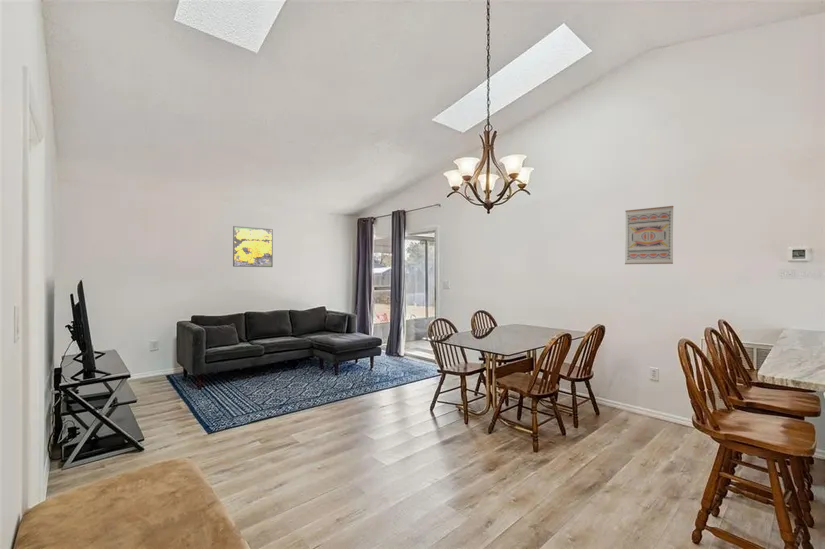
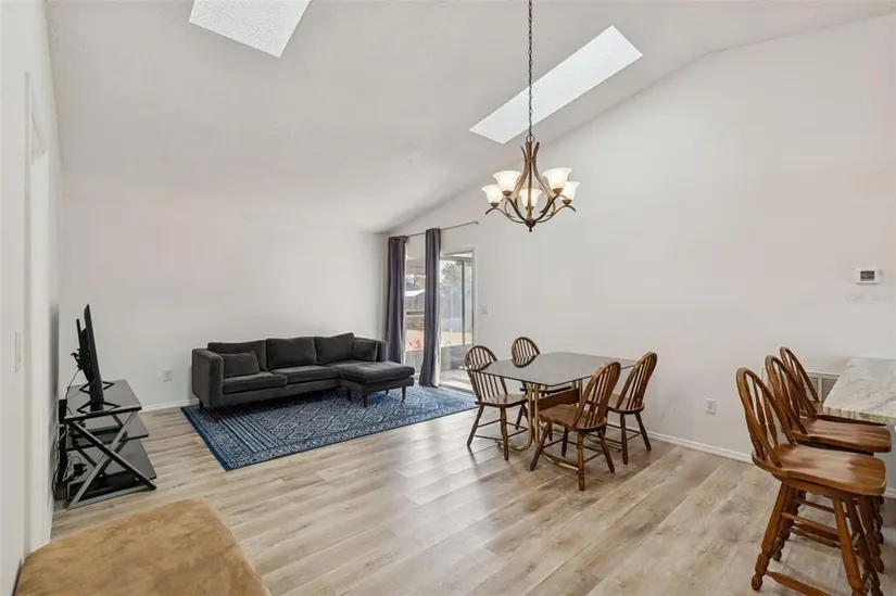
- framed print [232,225,274,268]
- wall art [624,205,675,265]
